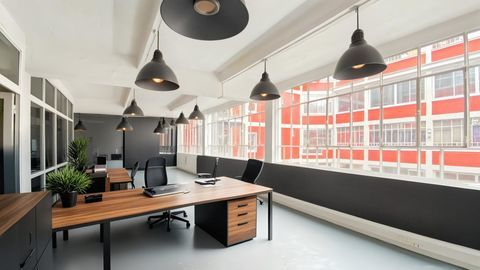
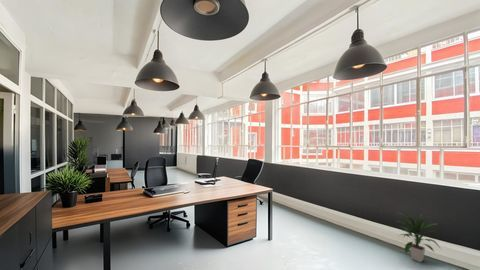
+ indoor plant [397,212,442,263]
